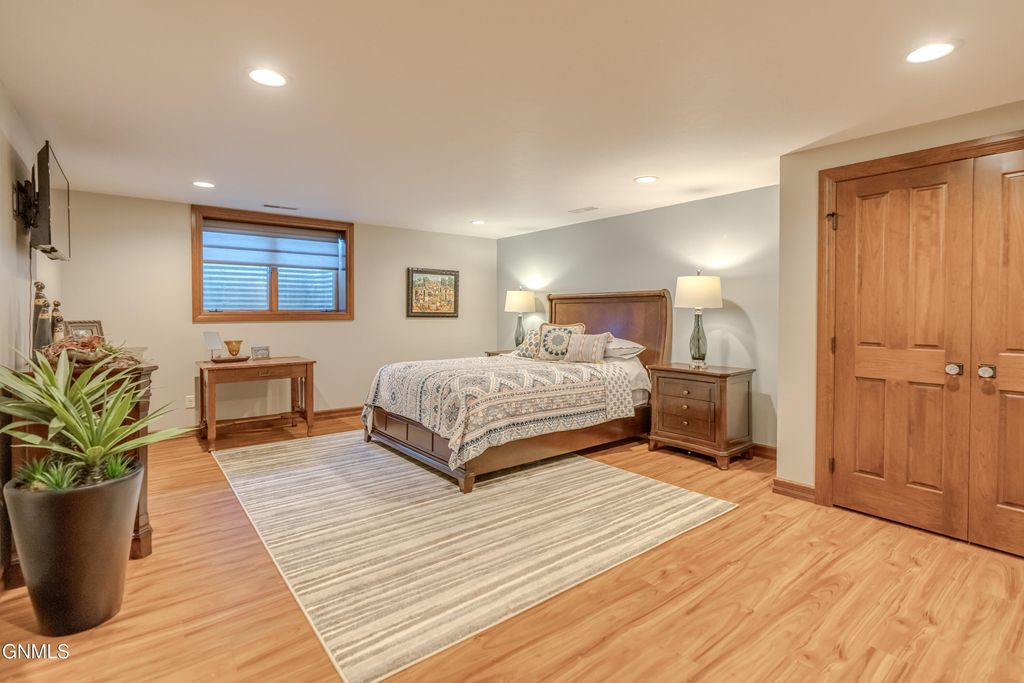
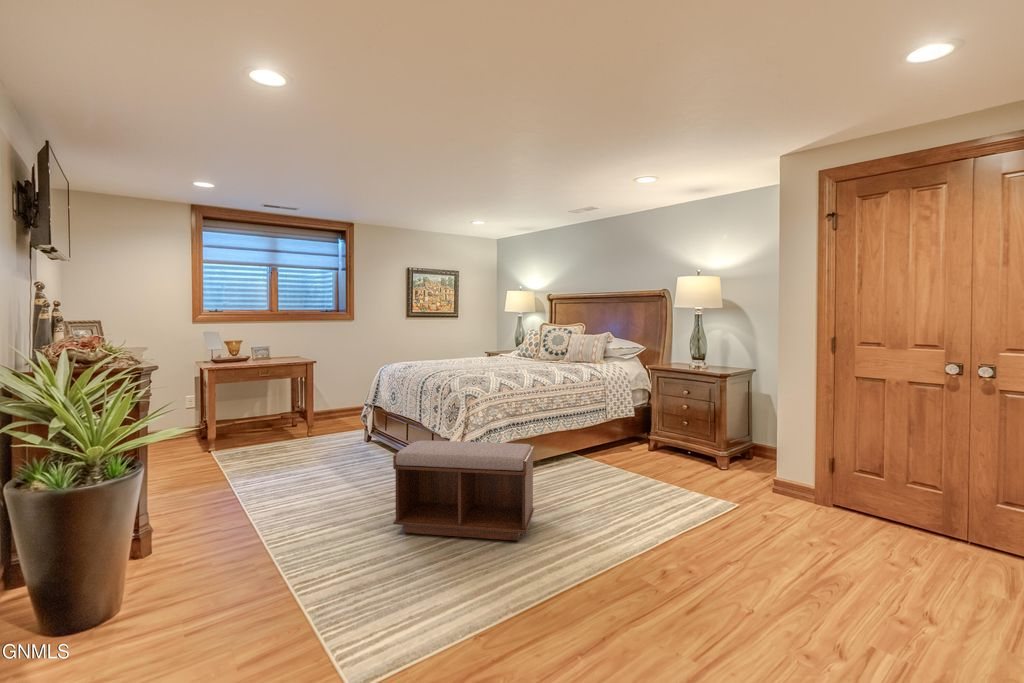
+ bench [392,440,535,541]
